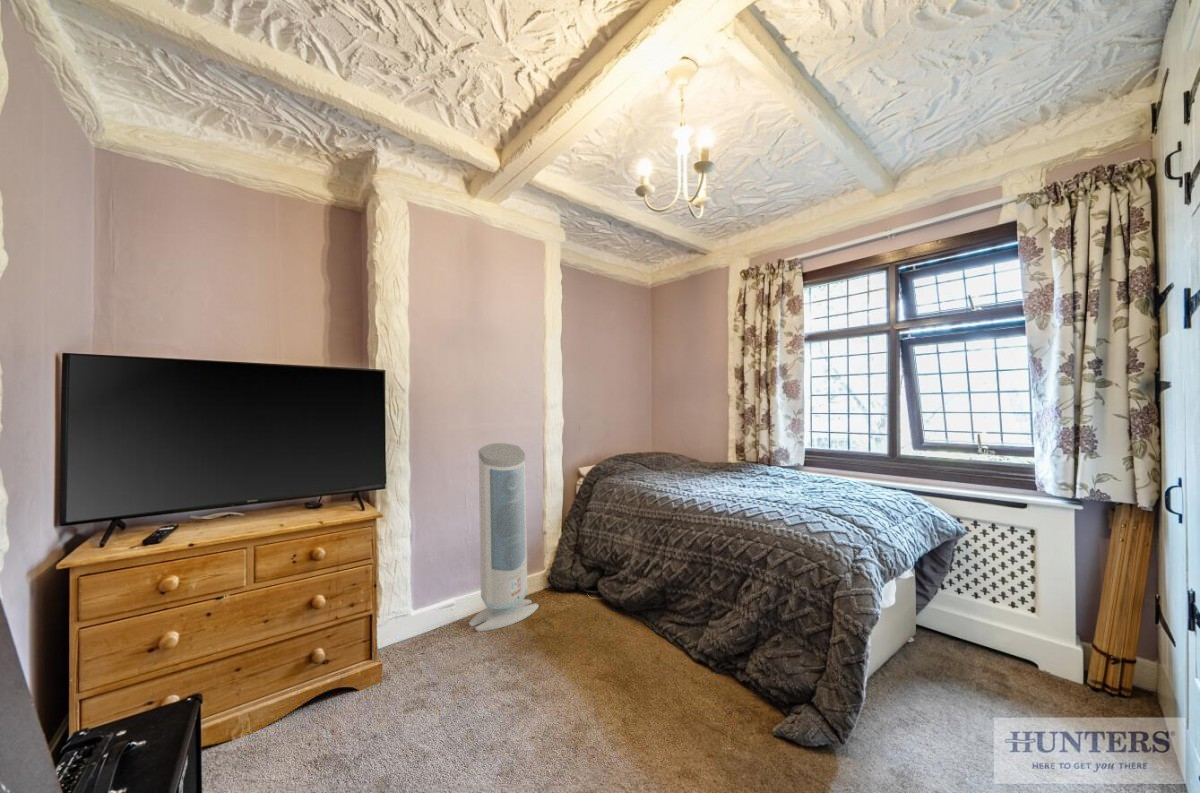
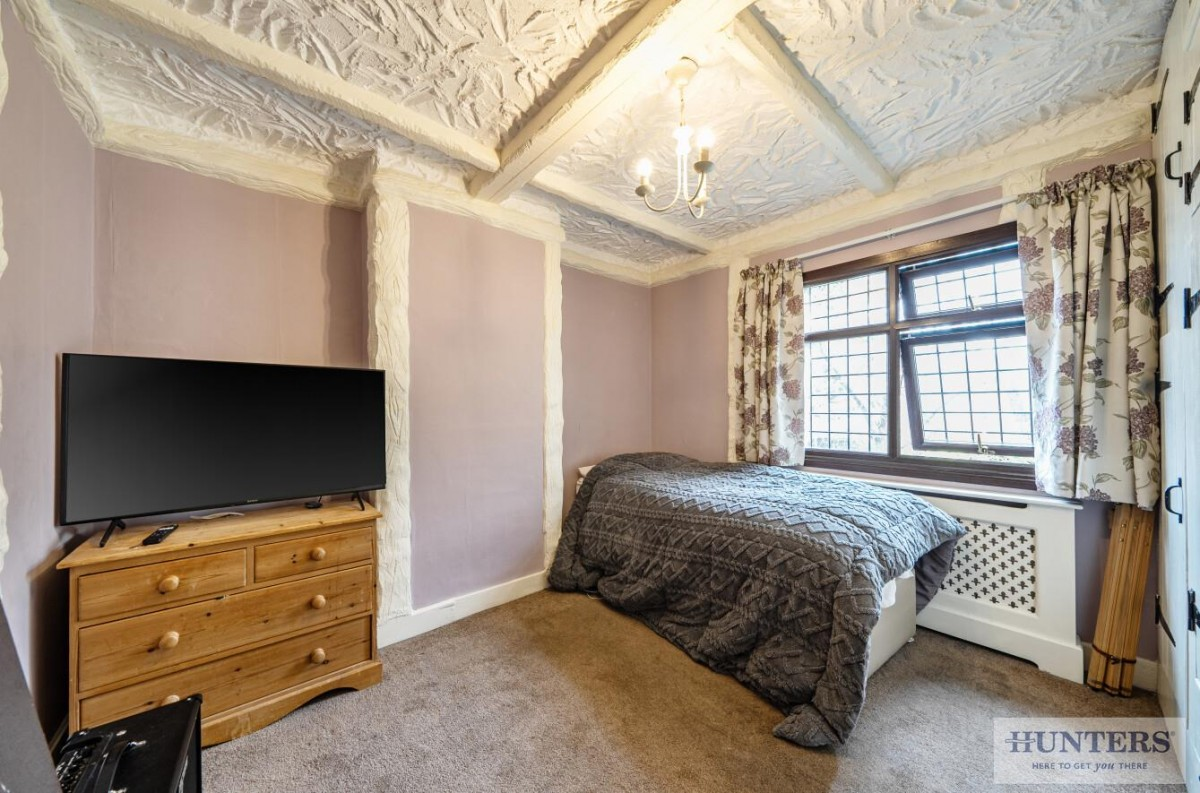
- air purifier [468,442,540,633]
